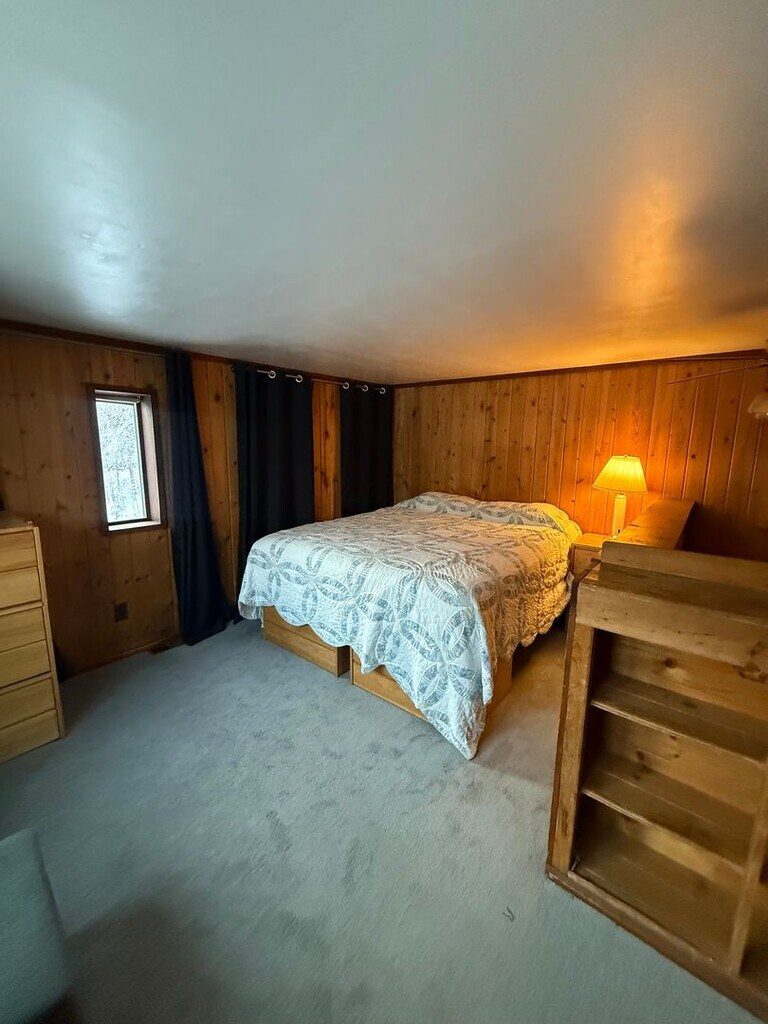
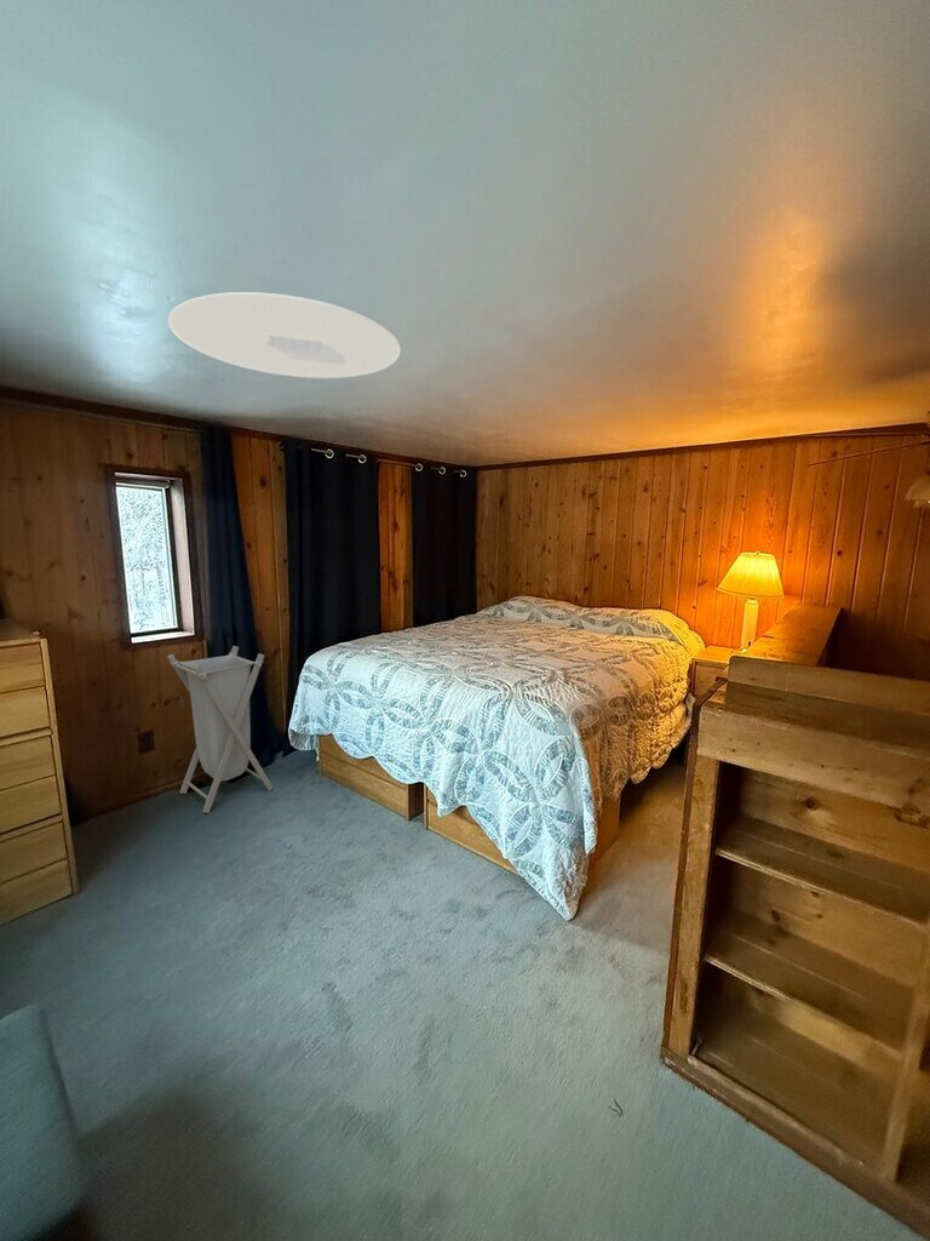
+ laundry hamper [166,645,275,813]
+ ceiling light [167,291,402,379]
